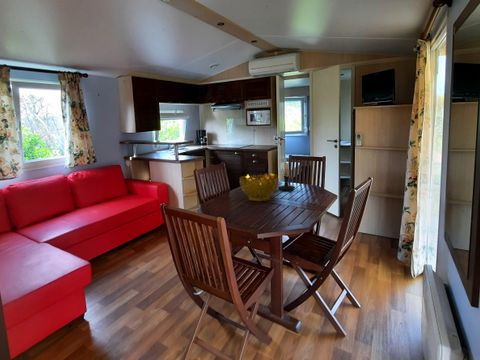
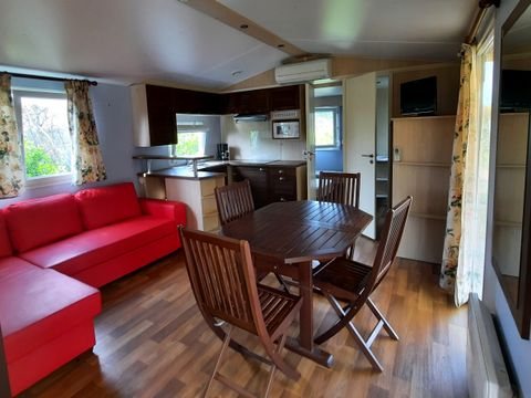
- decorative bowl [239,173,279,202]
- candle holder [277,158,296,192]
